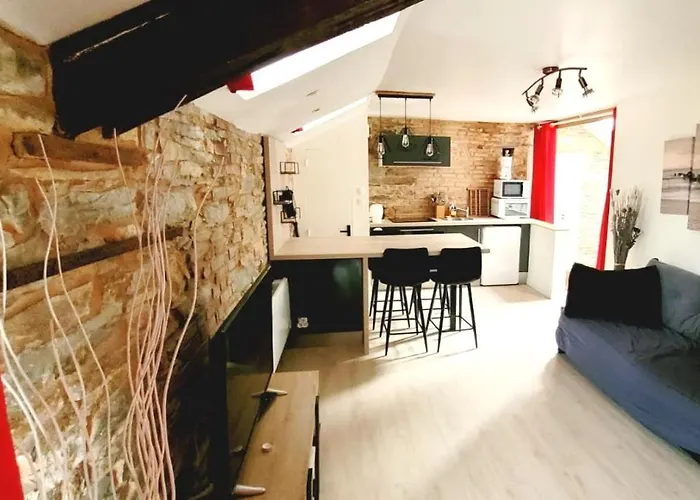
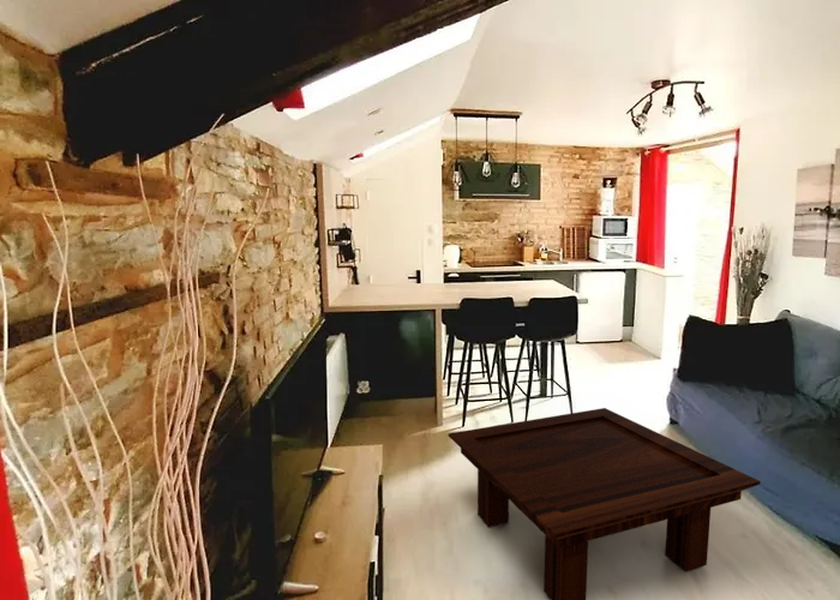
+ coffee table [448,407,762,600]
